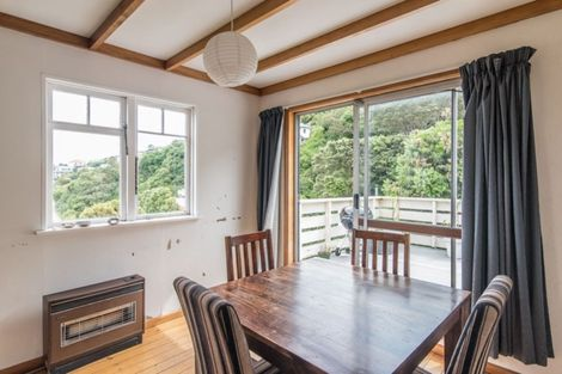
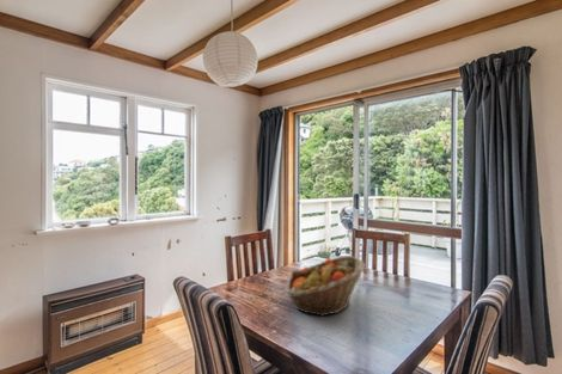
+ fruit basket [285,255,367,317]
